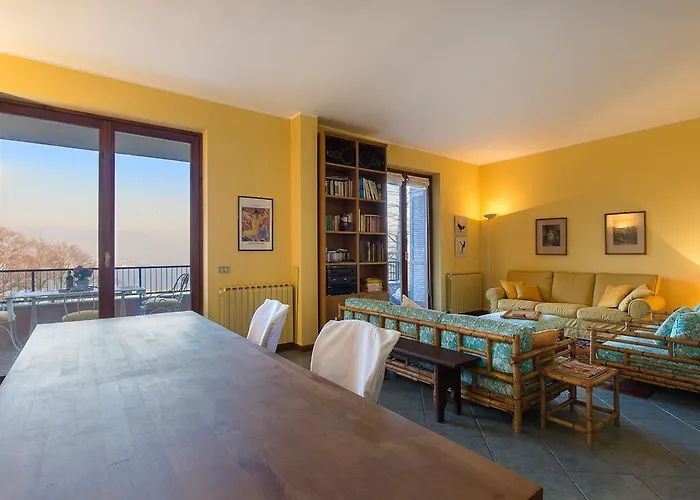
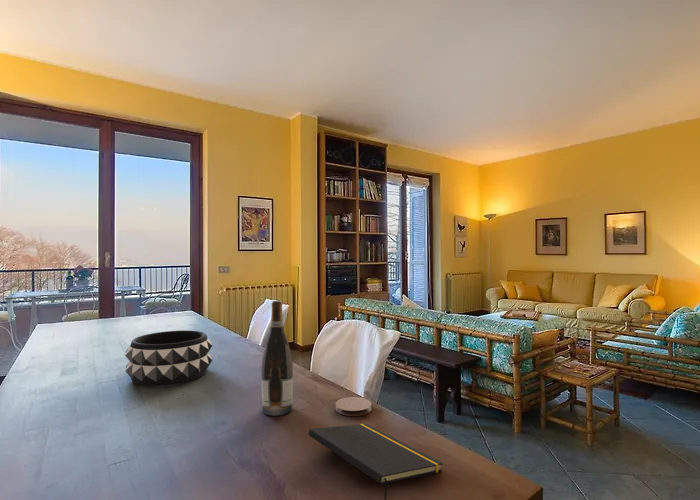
+ decorative bowl [124,329,213,387]
+ wine bottle [260,300,294,417]
+ notepad [308,423,444,500]
+ coaster [335,396,372,417]
